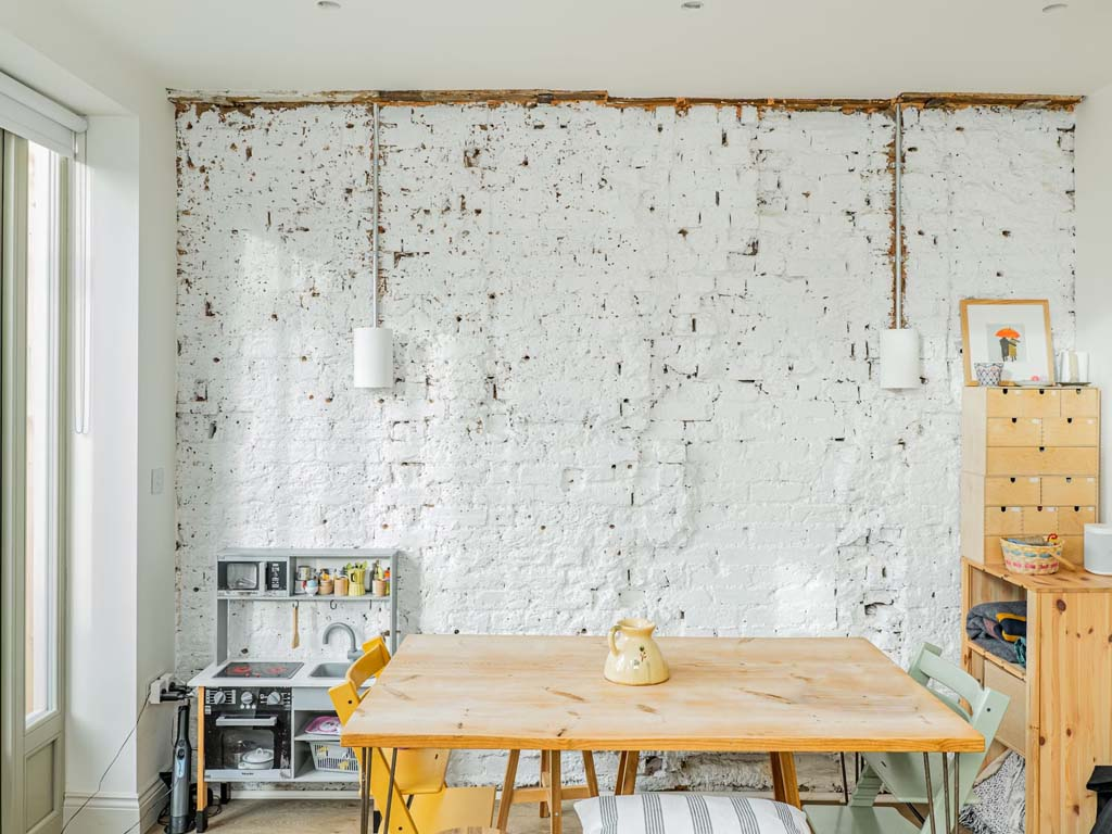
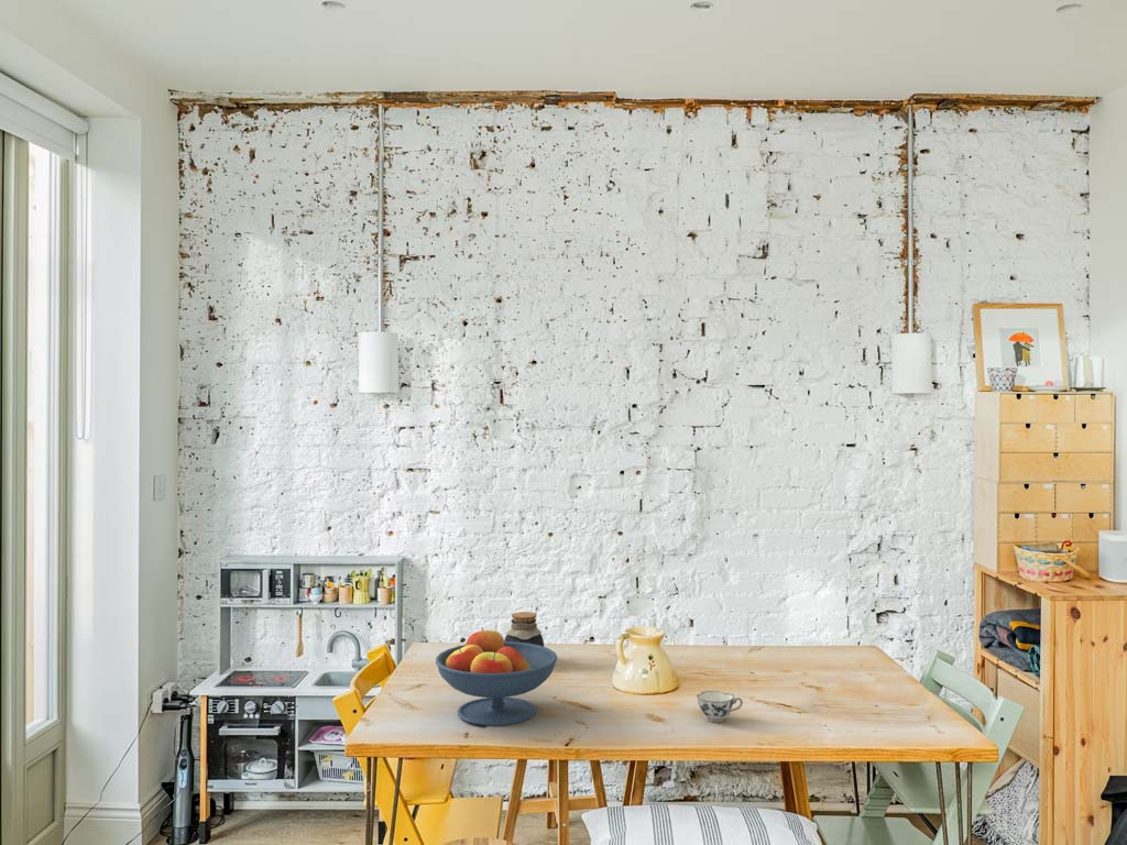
+ fruit bowl [435,626,559,727]
+ chinaware [696,690,744,723]
+ jar [504,611,545,647]
